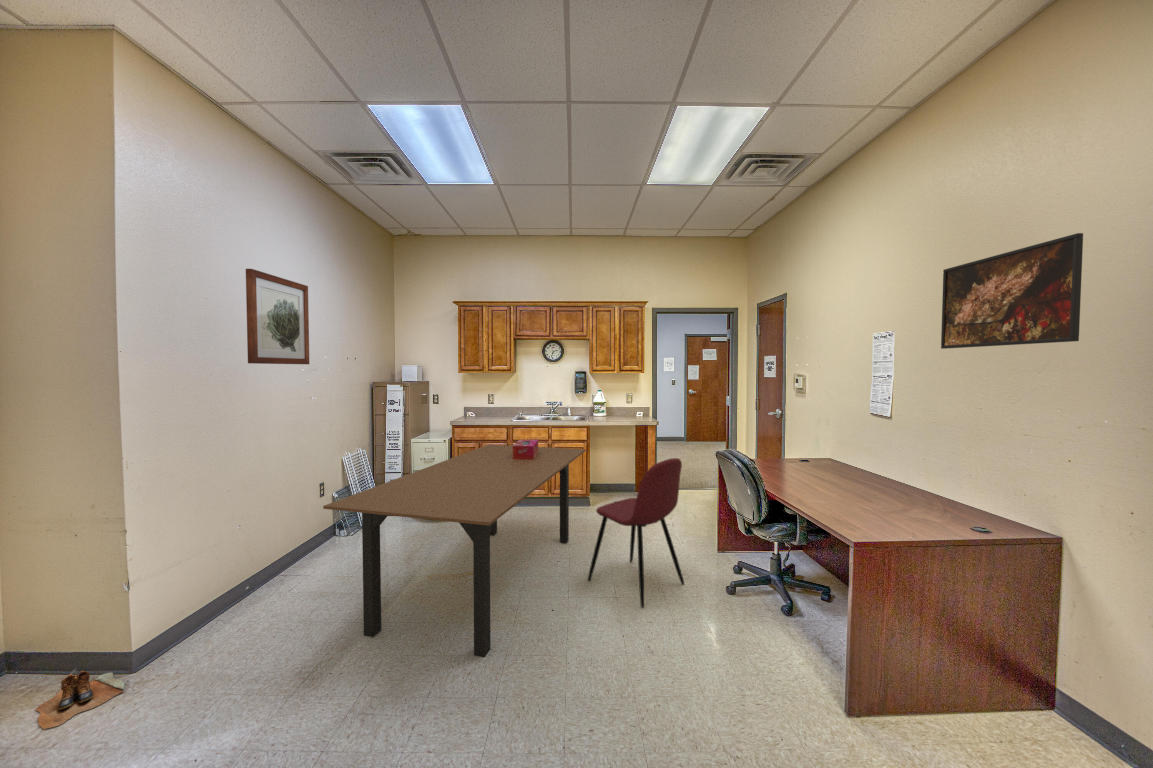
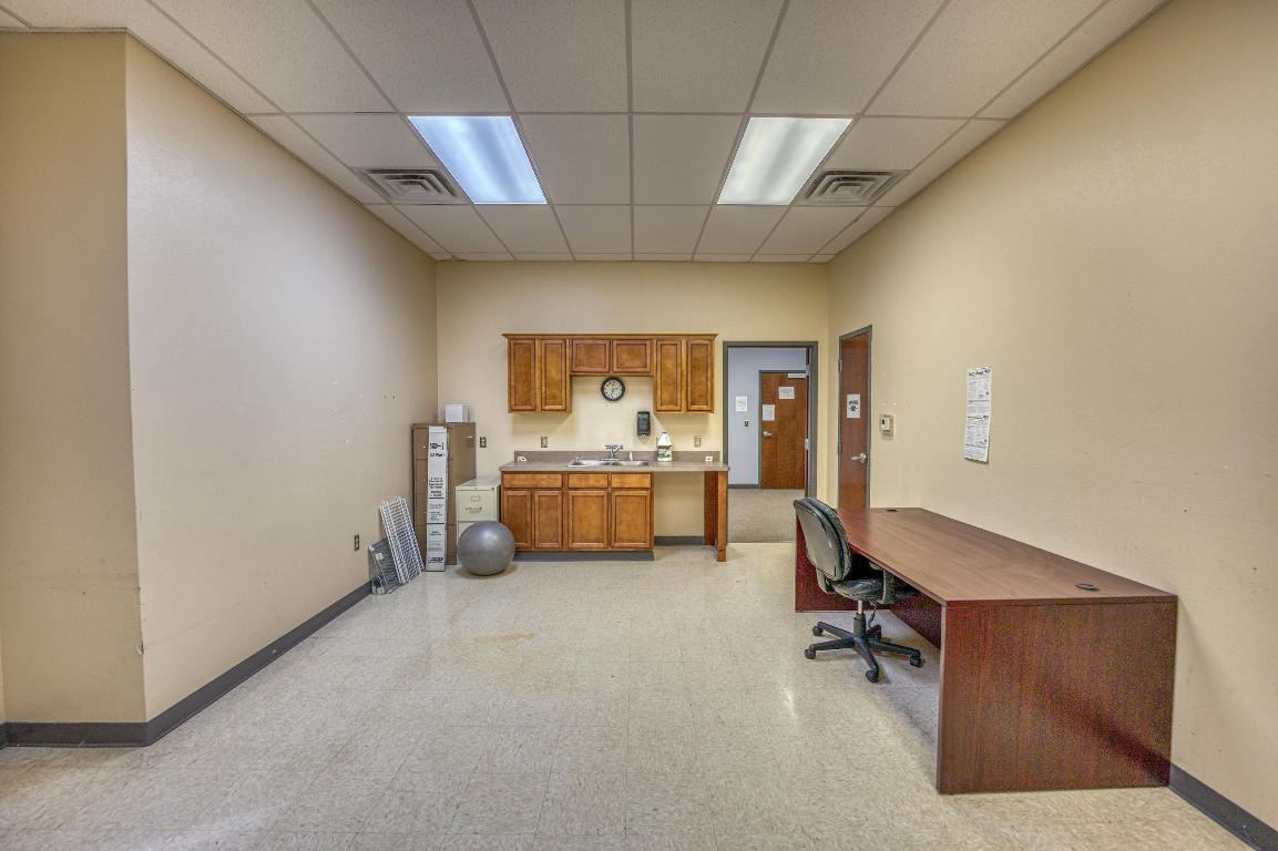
- wall art [245,268,310,365]
- dining chair [587,457,685,609]
- dining table [322,443,587,658]
- tissue box [512,439,539,460]
- boots [35,670,125,730]
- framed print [940,232,1084,350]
